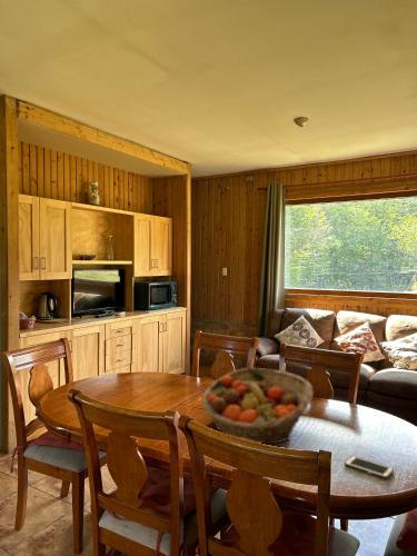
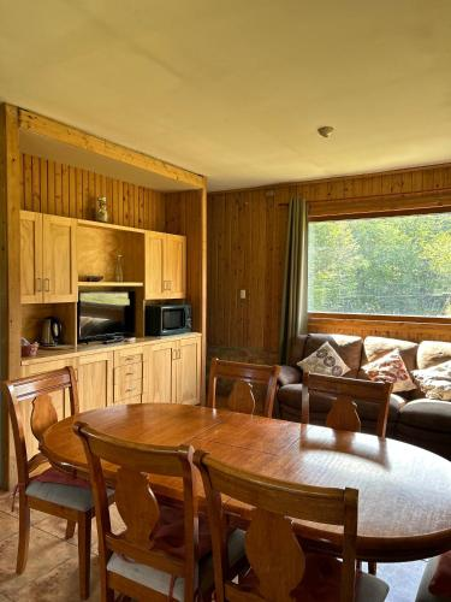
- cell phone [344,455,395,479]
- fruit basket [201,367,314,445]
